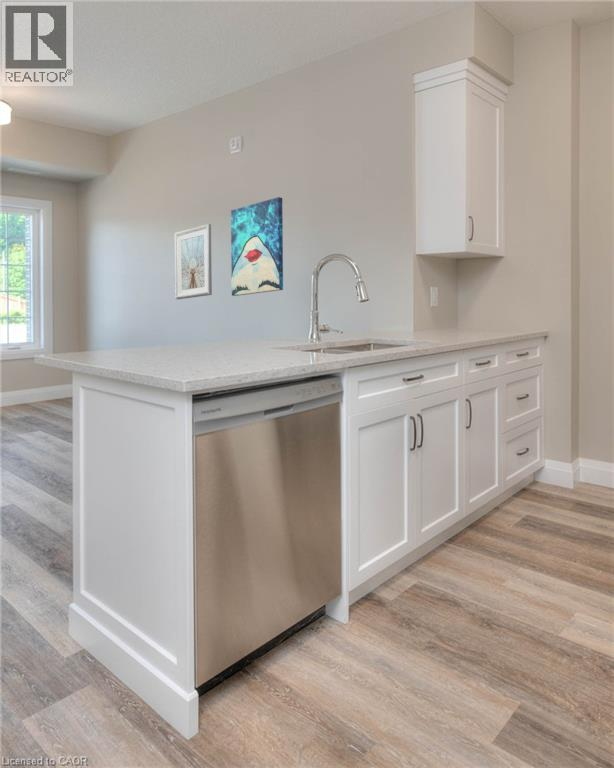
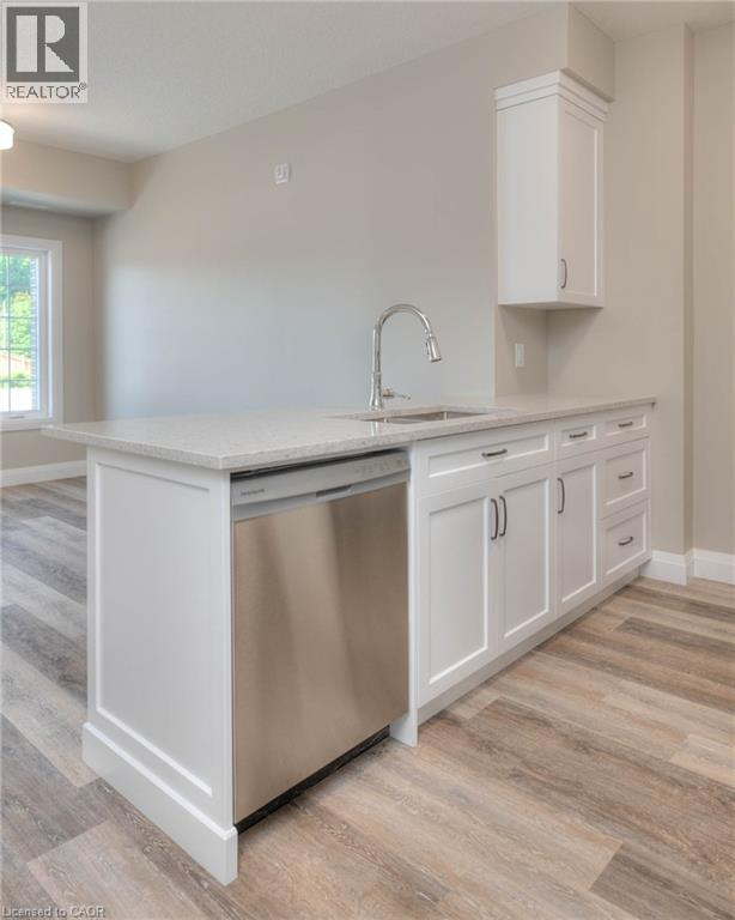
- picture frame [174,223,213,300]
- wall art [230,196,284,297]
